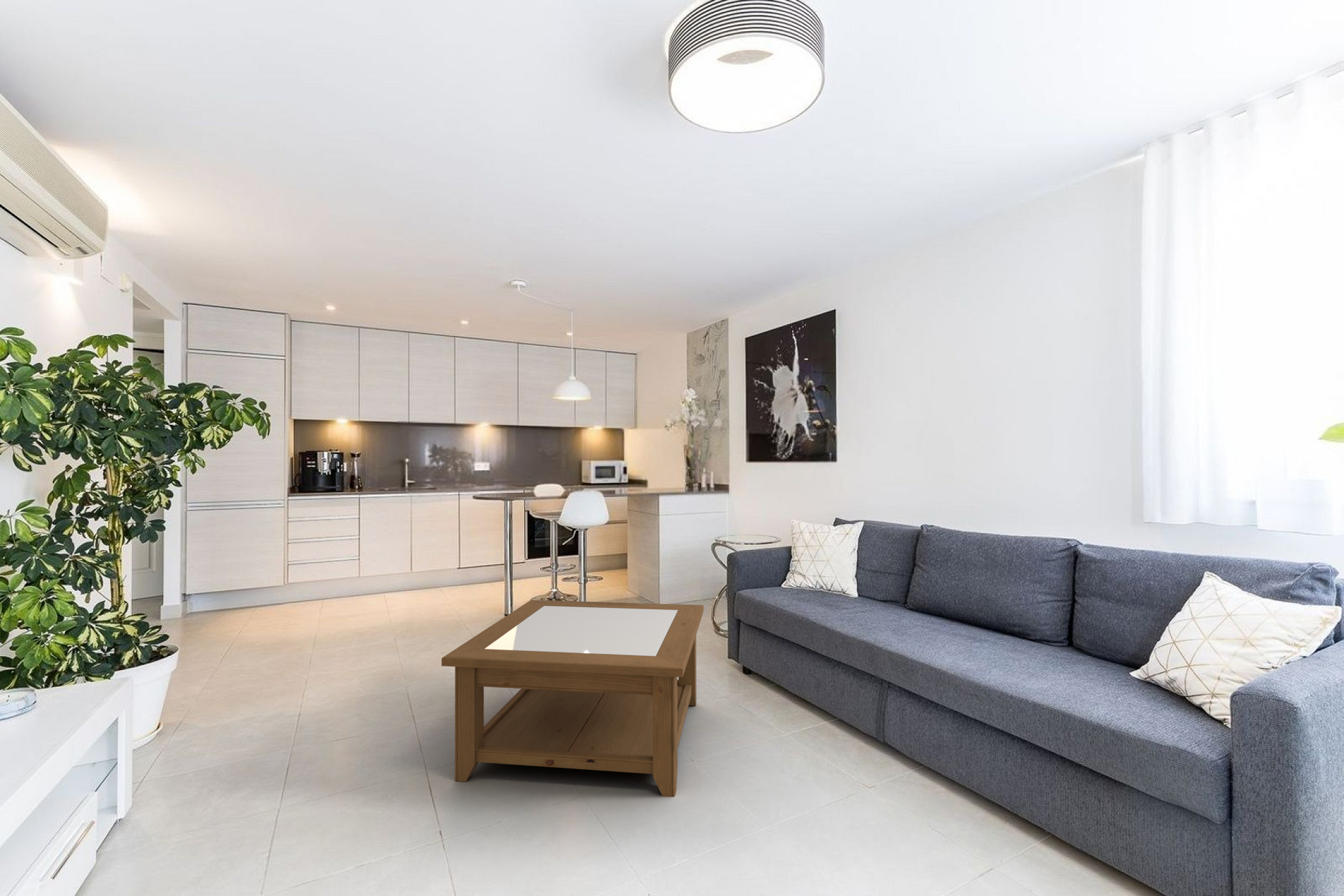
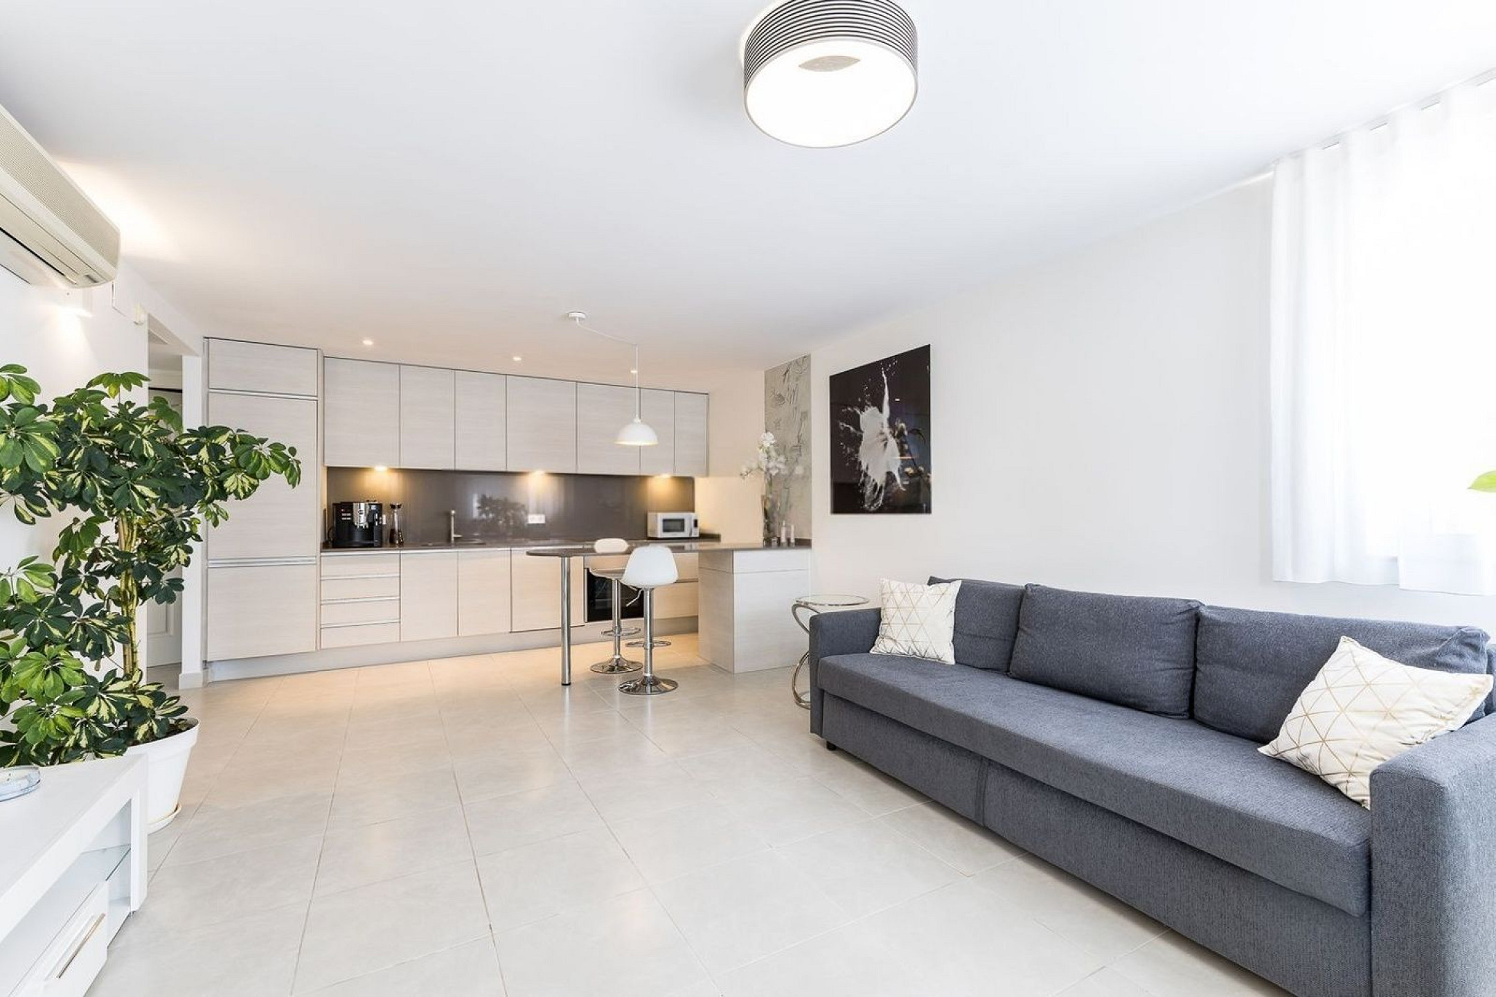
- coffee table [441,599,704,798]
